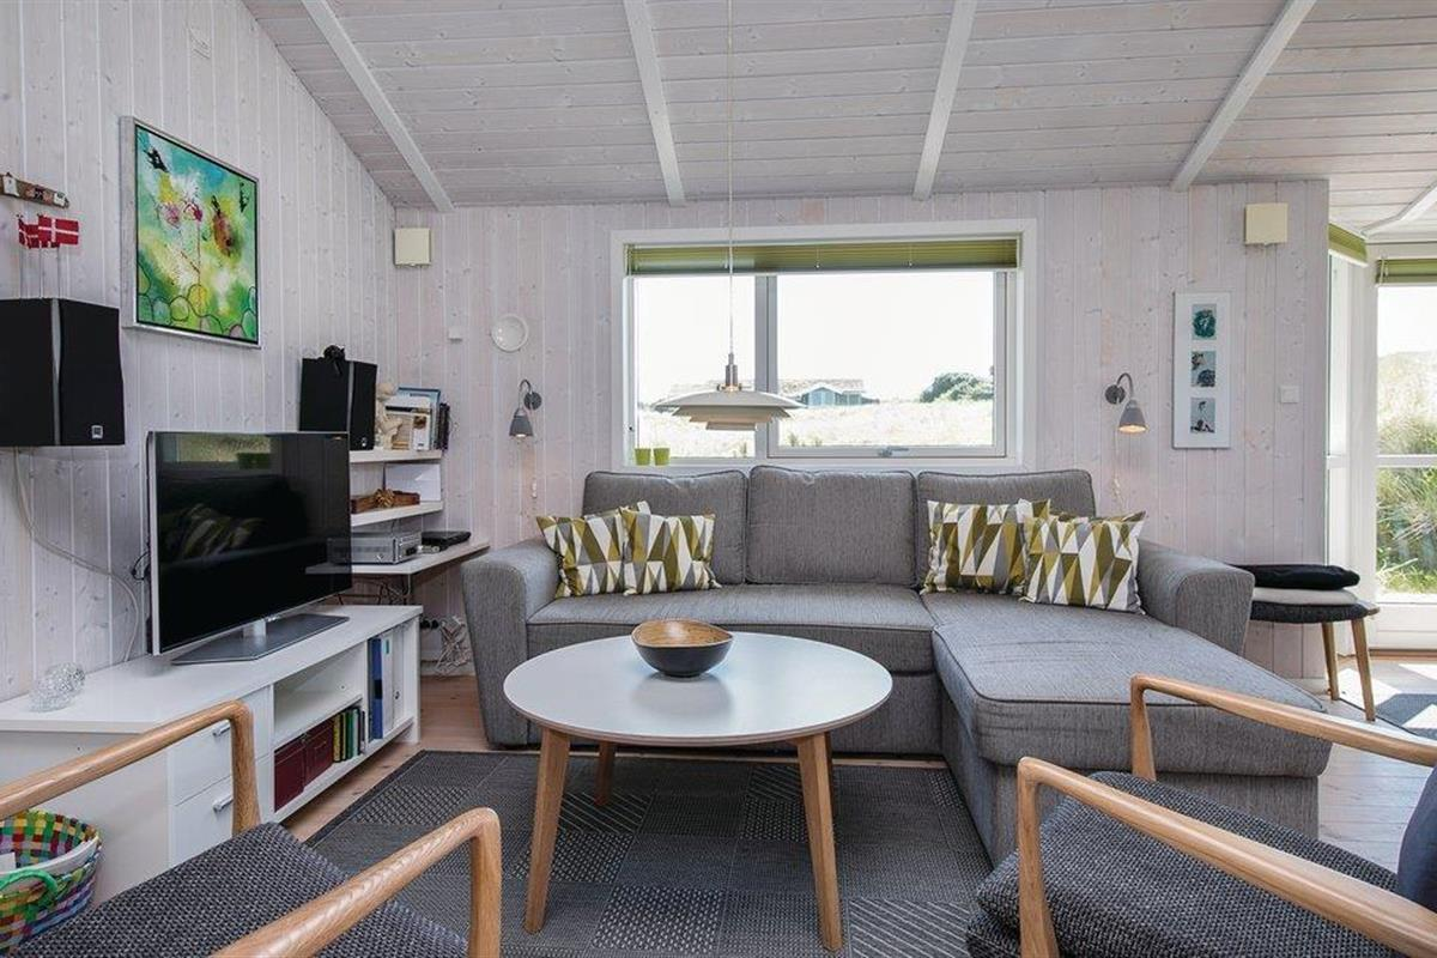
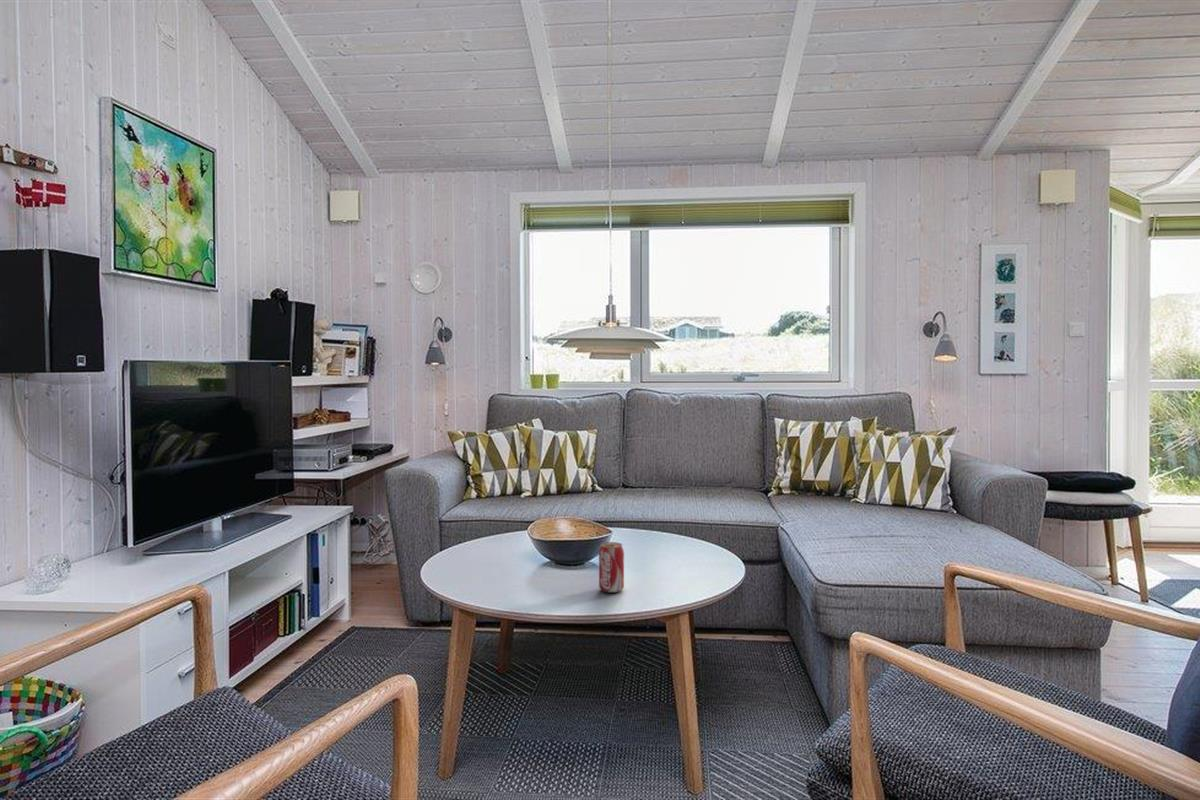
+ beverage can [598,541,625,594]
